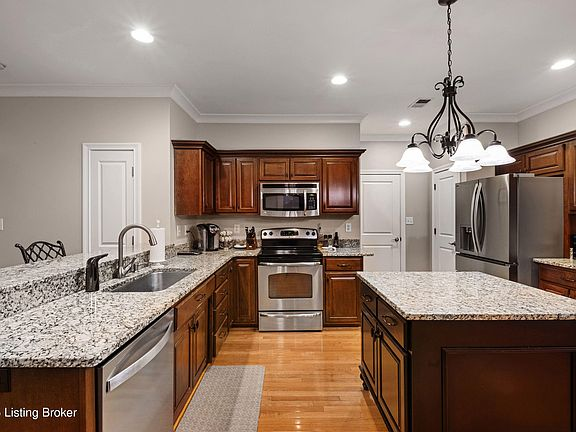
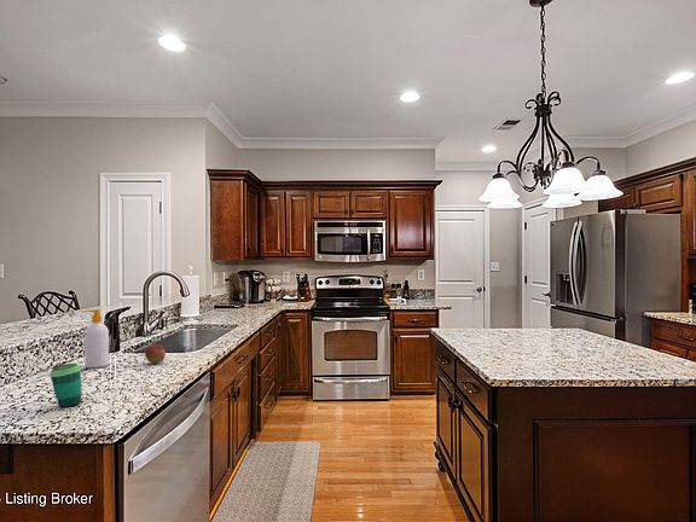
+ fruit [144,343,167,365]
+ cup [48,362,82,408]
+ soap bottle [82,308,110,369]
